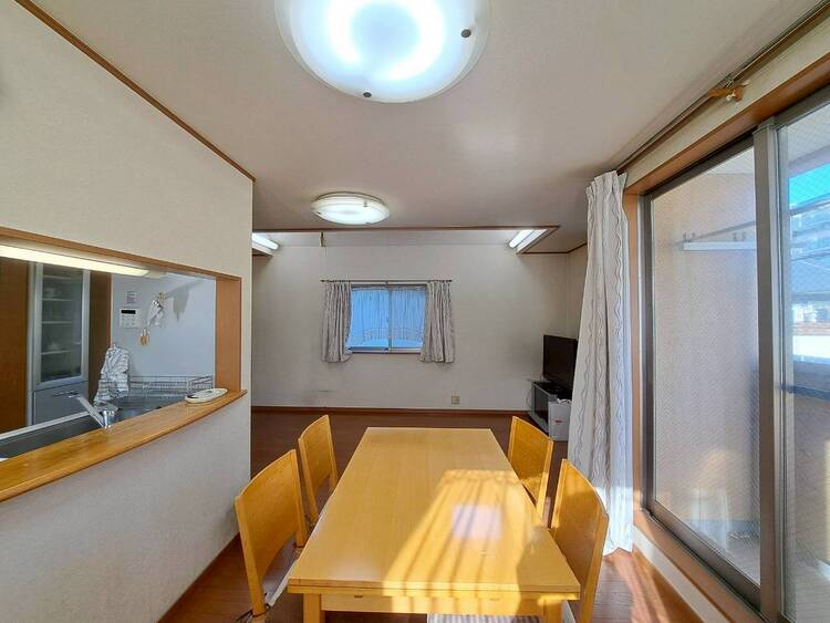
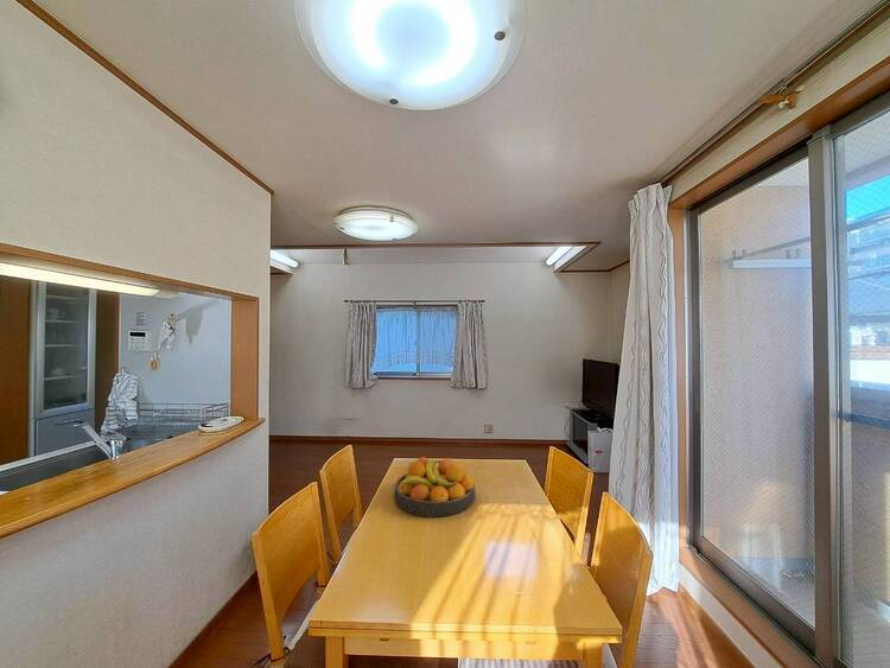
+ fruit bowl [393,456,476,519]
